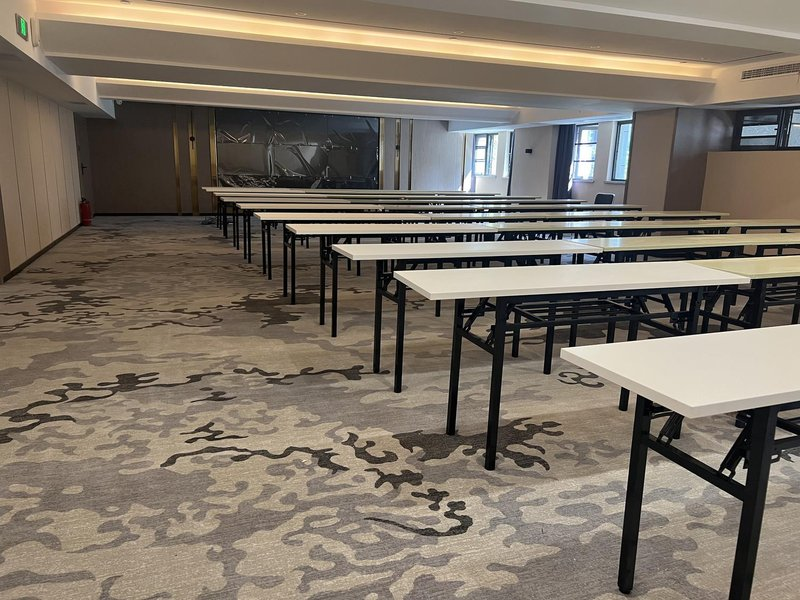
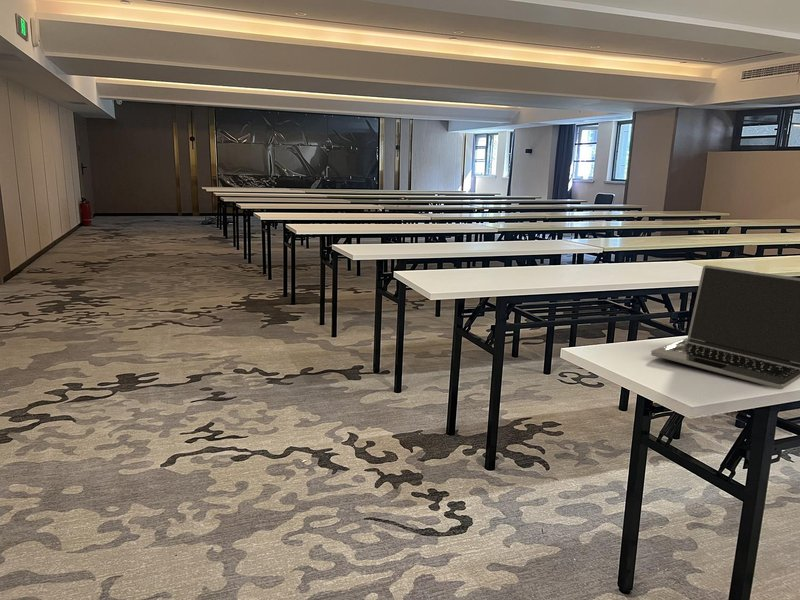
+ laptop [650,264,800,390]
